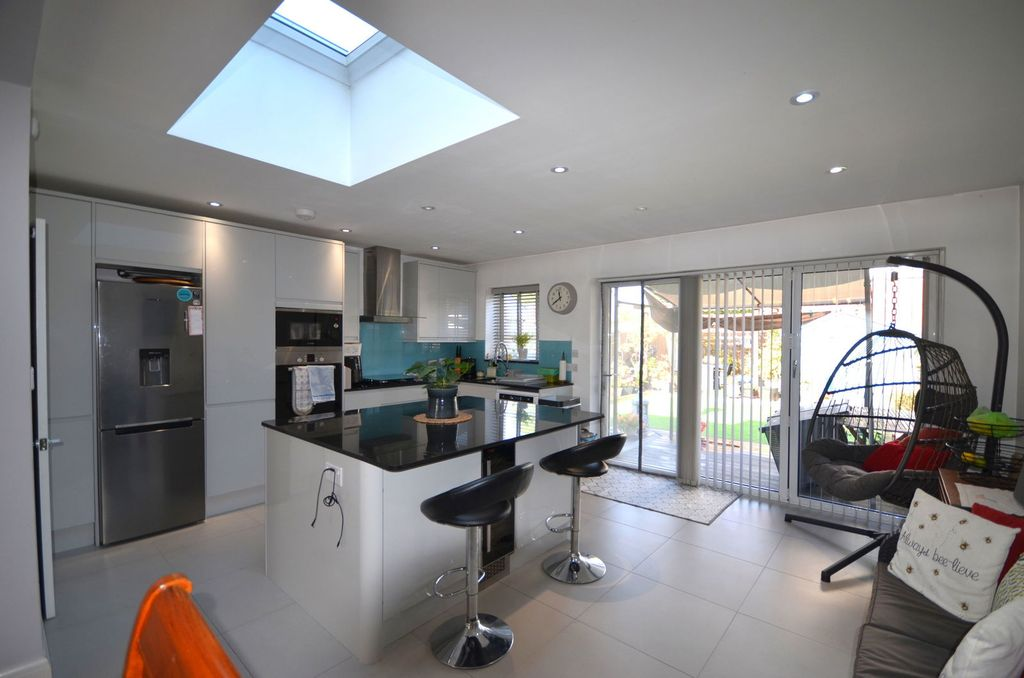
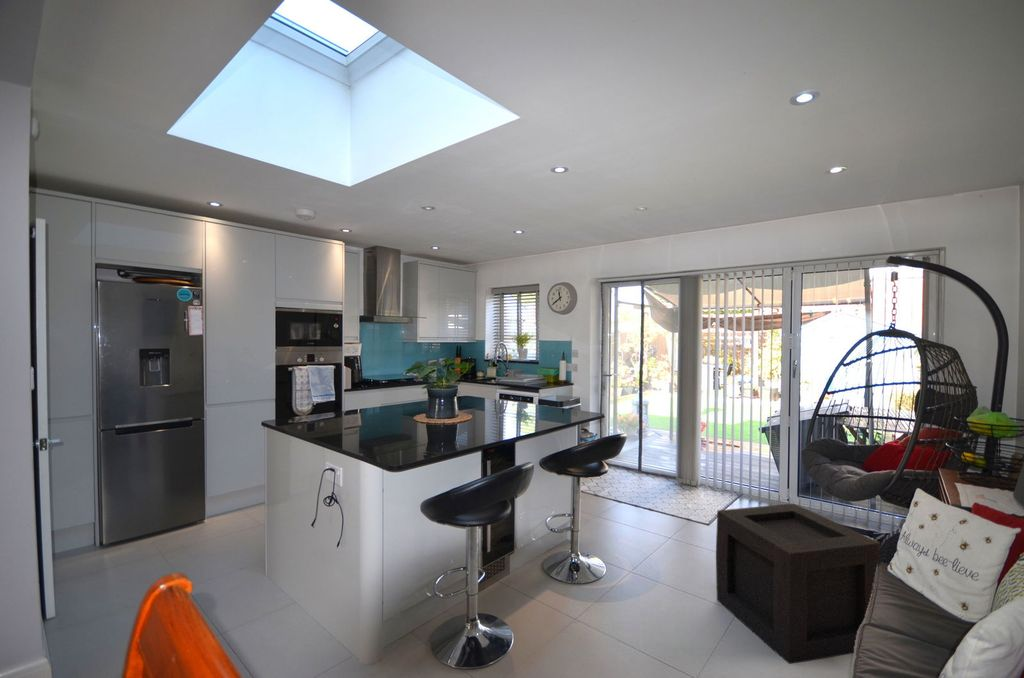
+ wooden crate [715,503,882,665]
